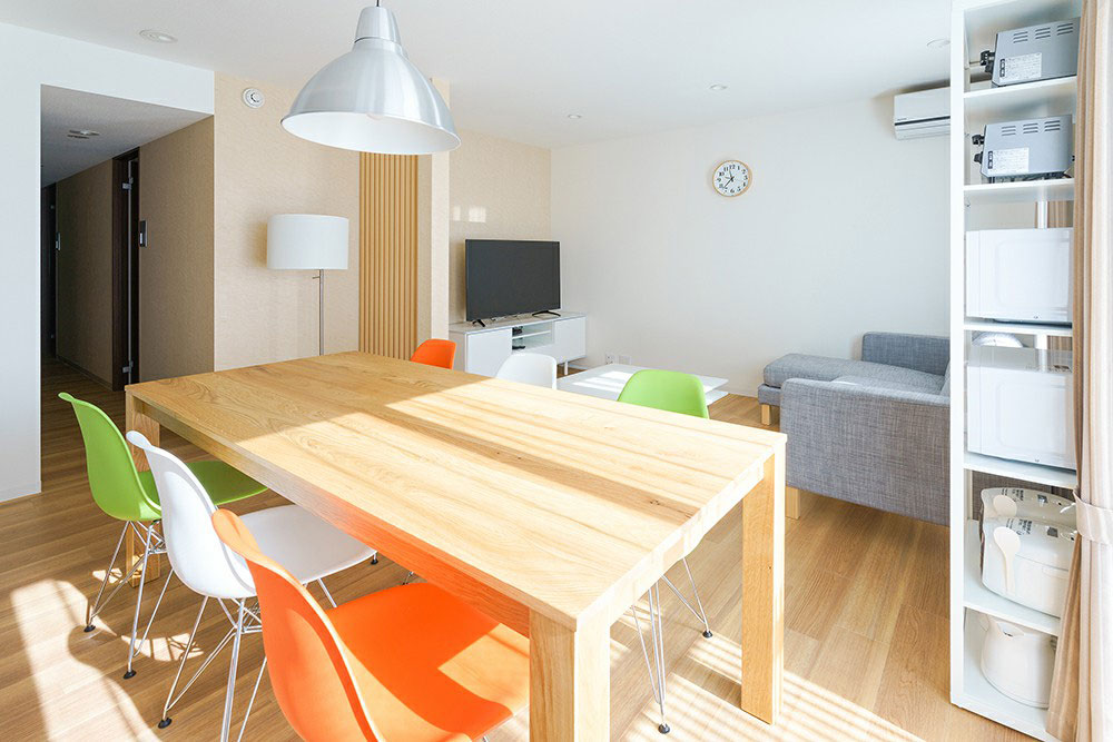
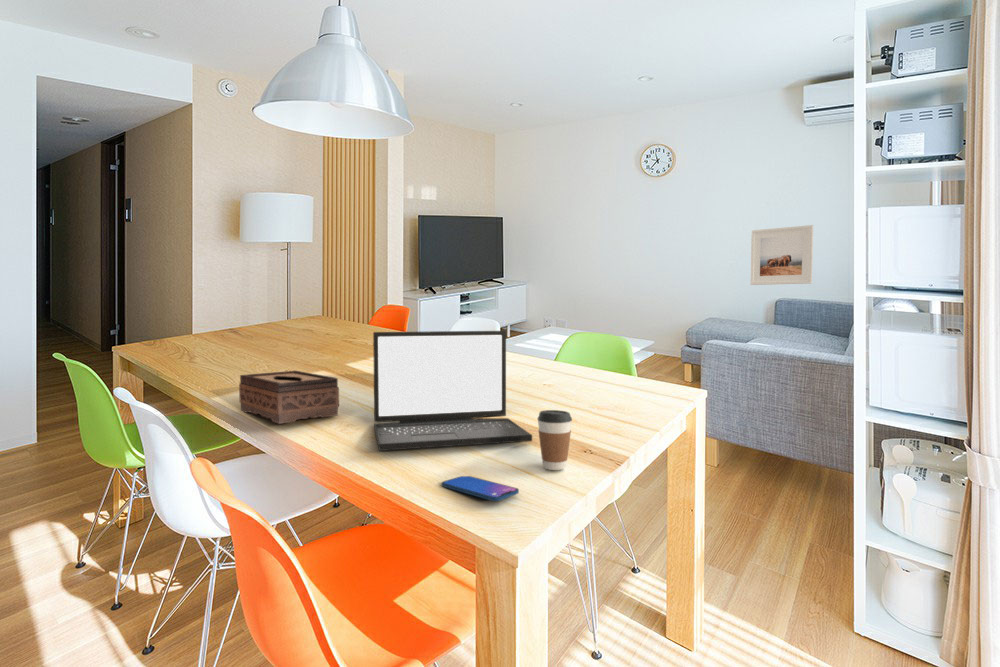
+ tissue box [238,370,340,425]
+ laptop [372,330,533,452]
+ smartphone [441,475,520,502]
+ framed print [750,224,814,286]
+ coffee cup [536,409,573,471]
